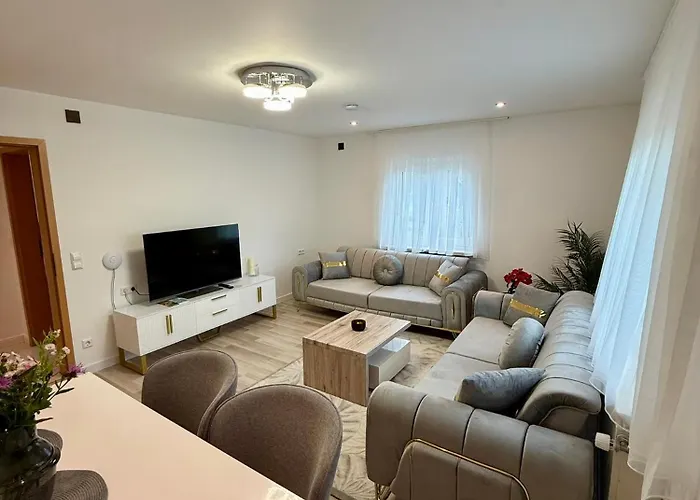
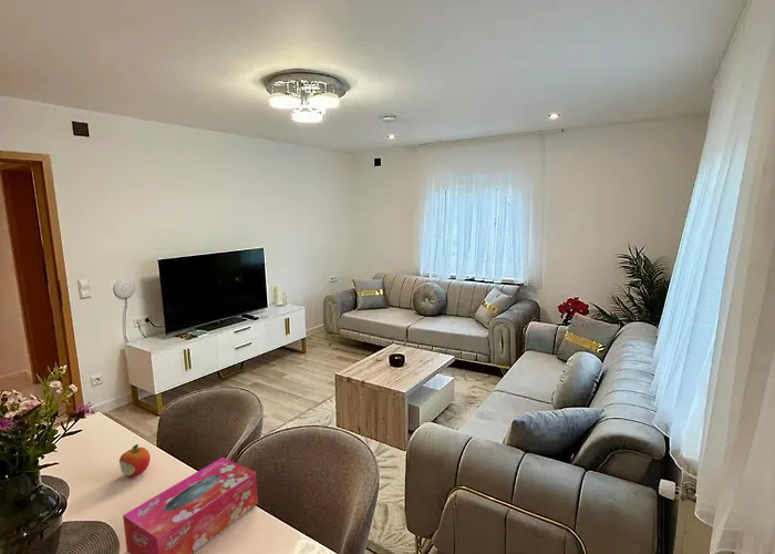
+ tissue box [122,456,259,554]
+ fruit [118,443,152,478]
